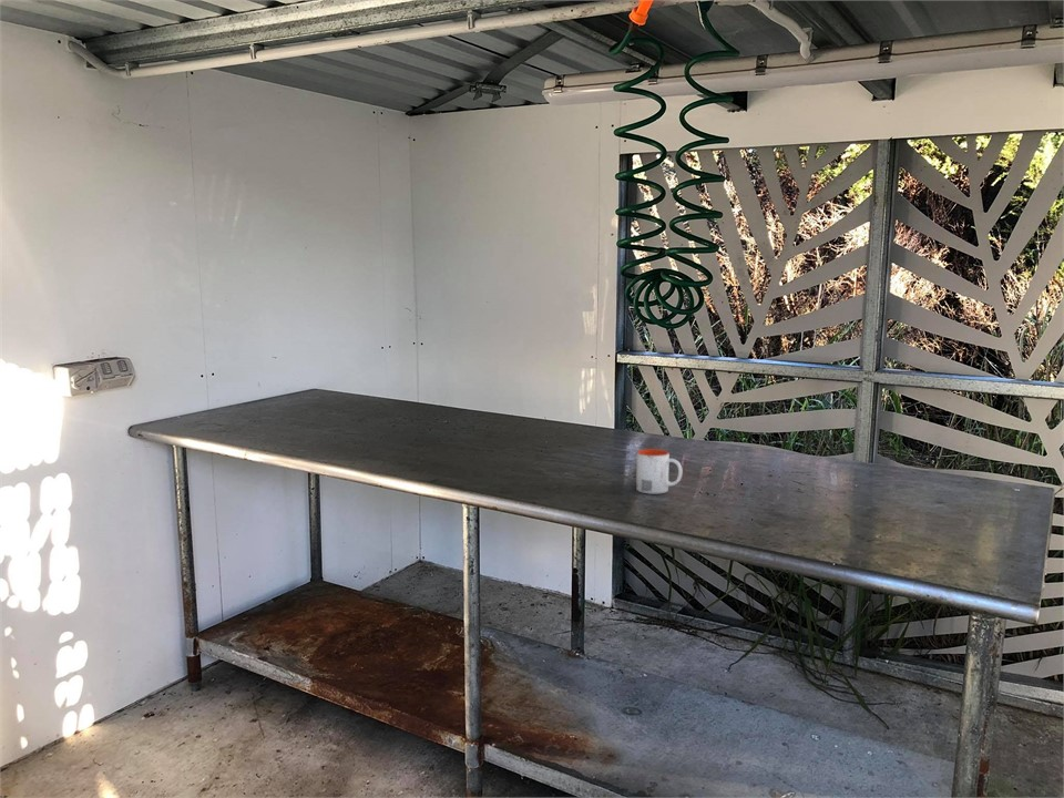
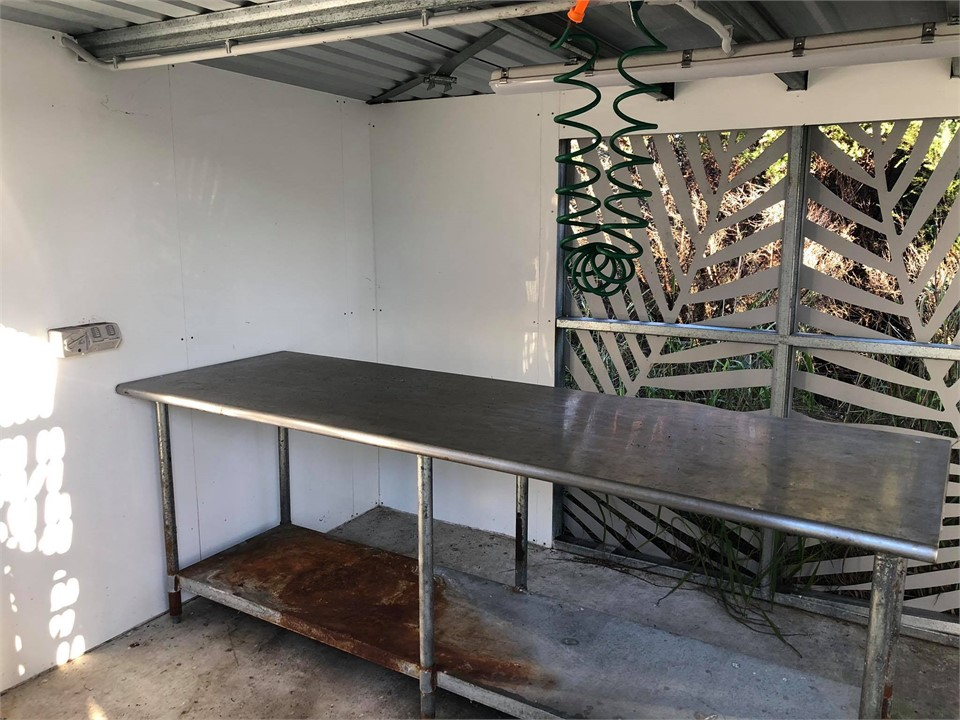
- mug [635,448,683,494]
